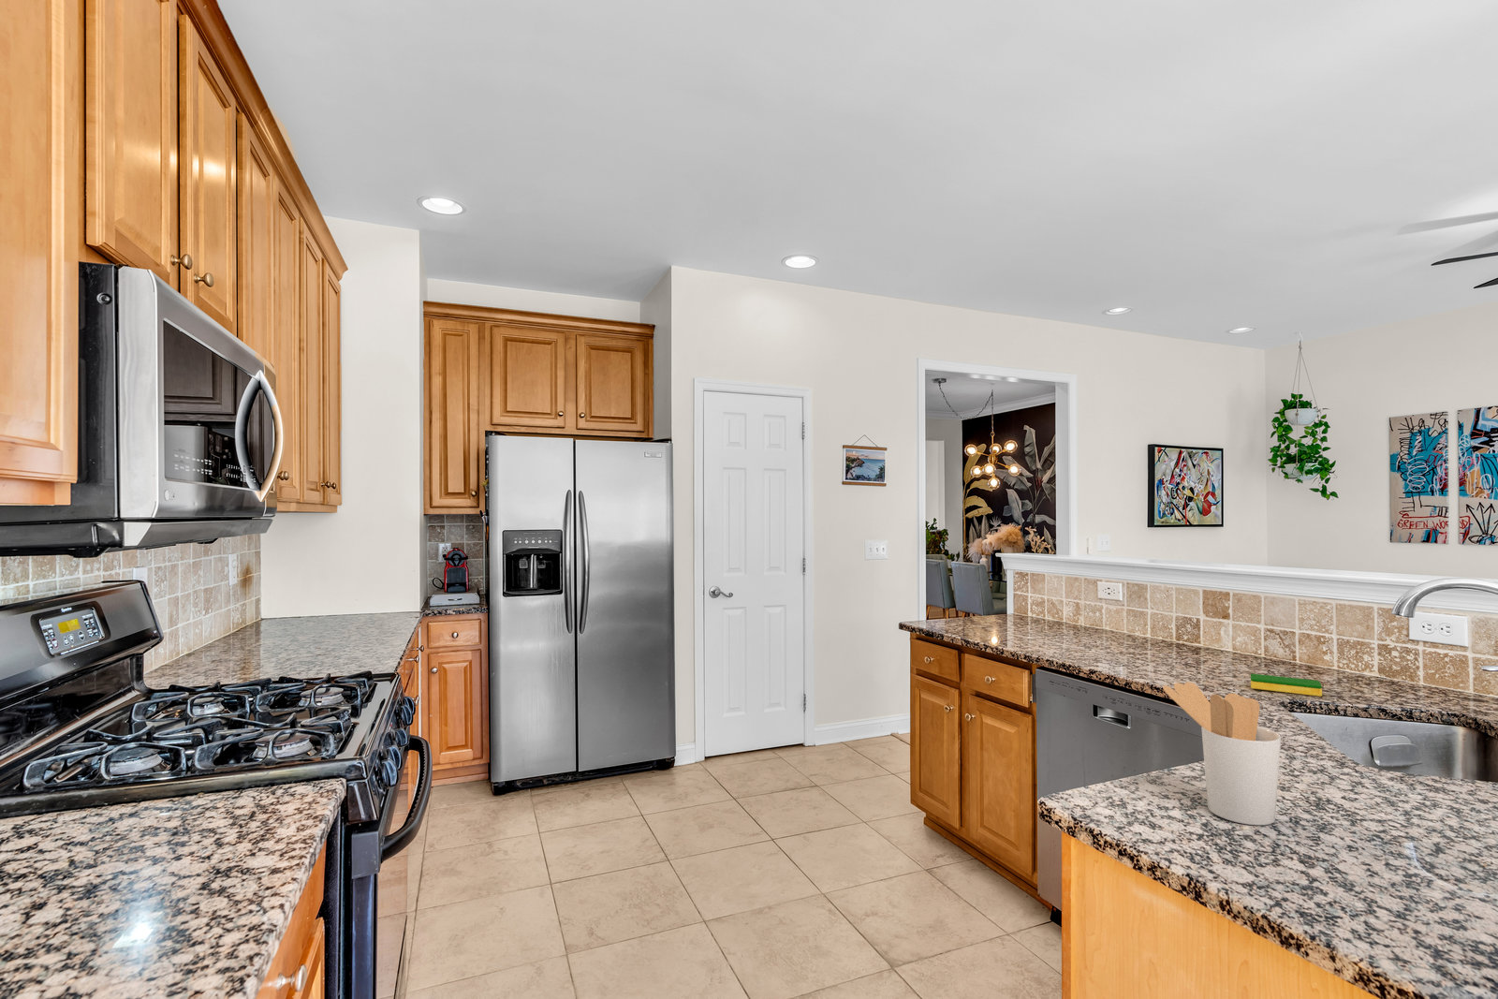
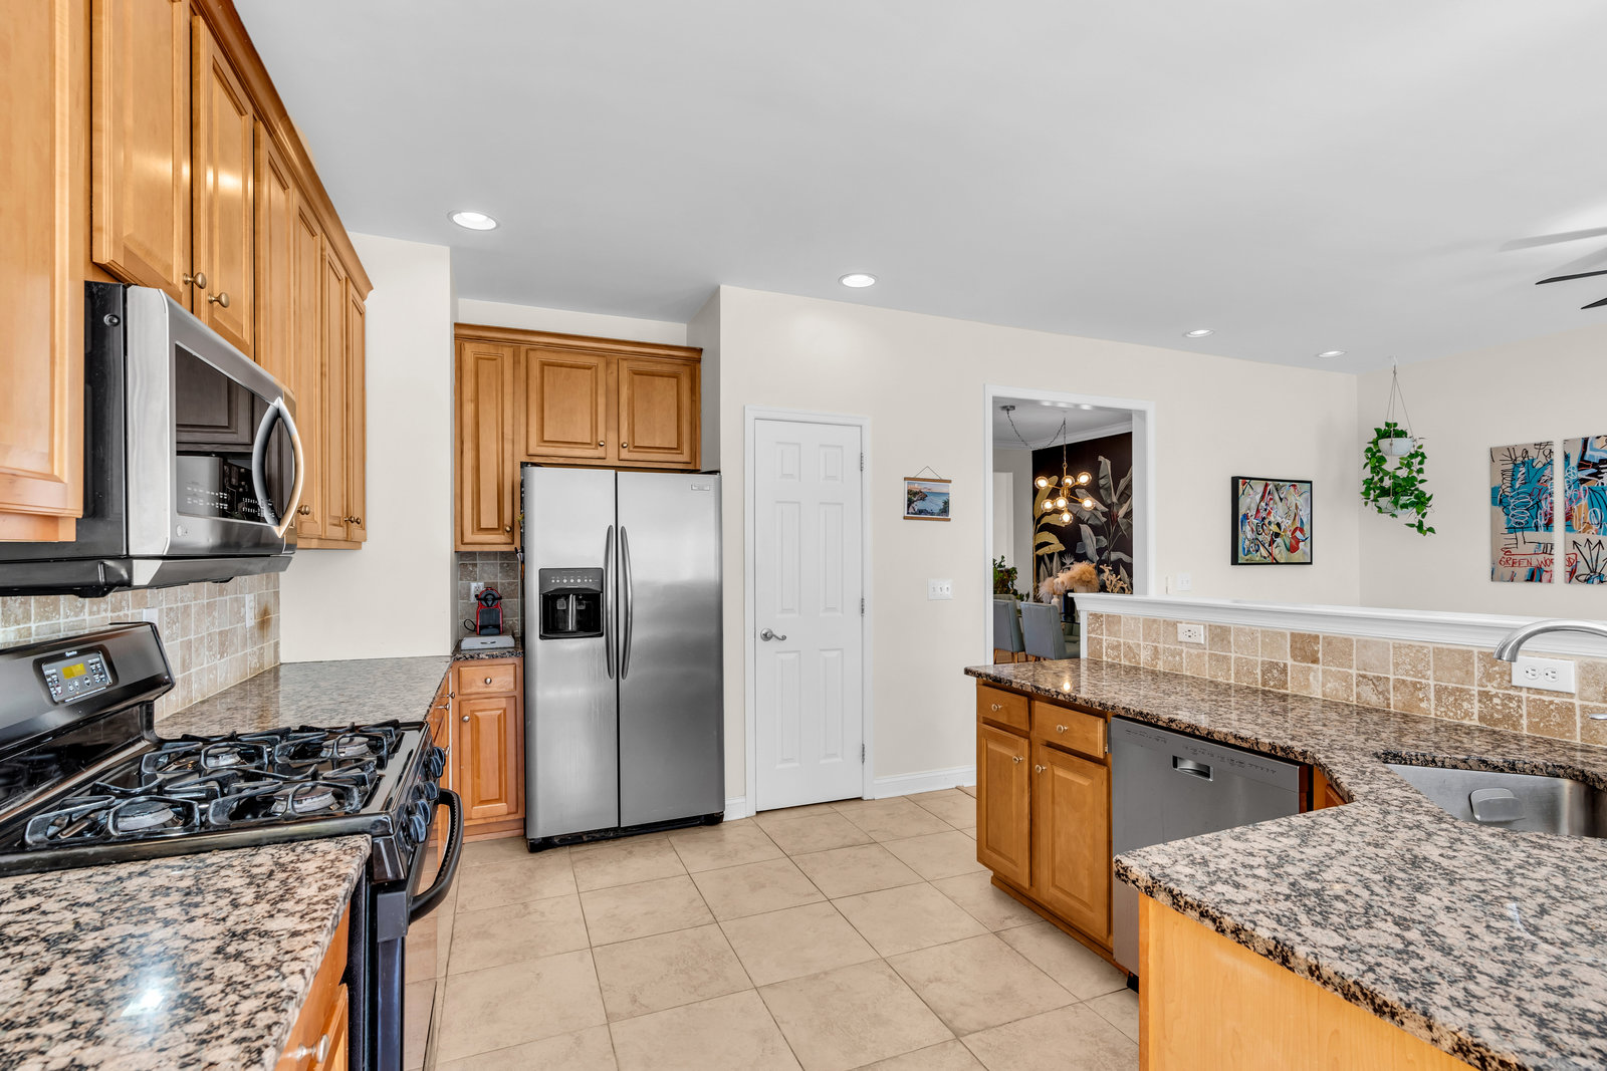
- dish sponge [1249,672,1323,698]
- utensil holder [1161,681,1282,826]
